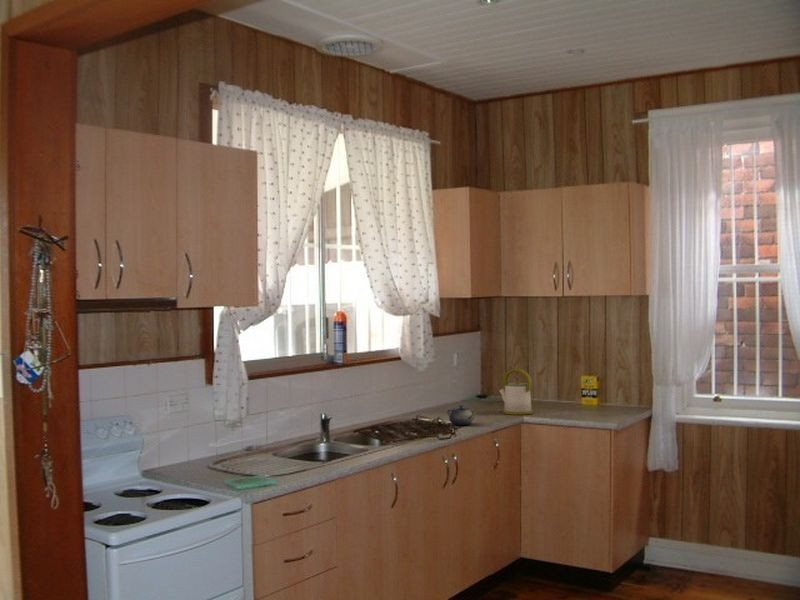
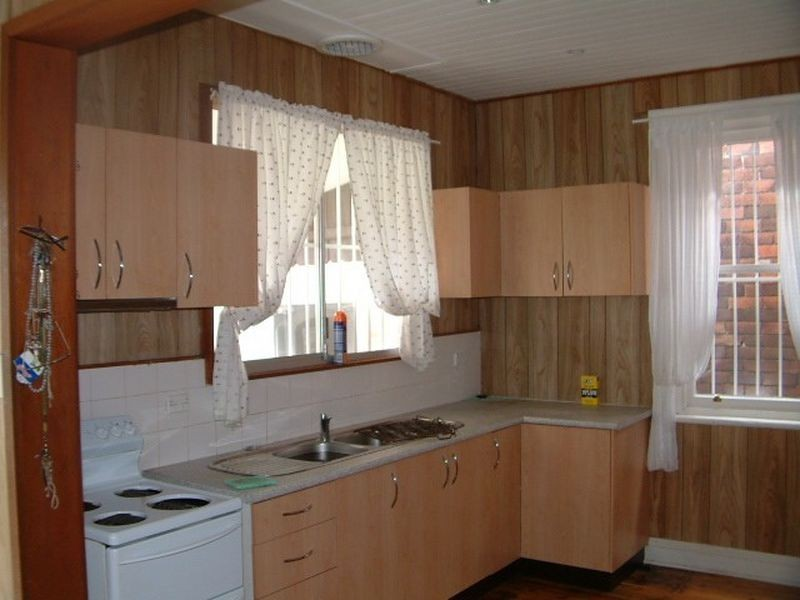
- kettle [499,368,534,416]
- teapot [446,404,478,426]
